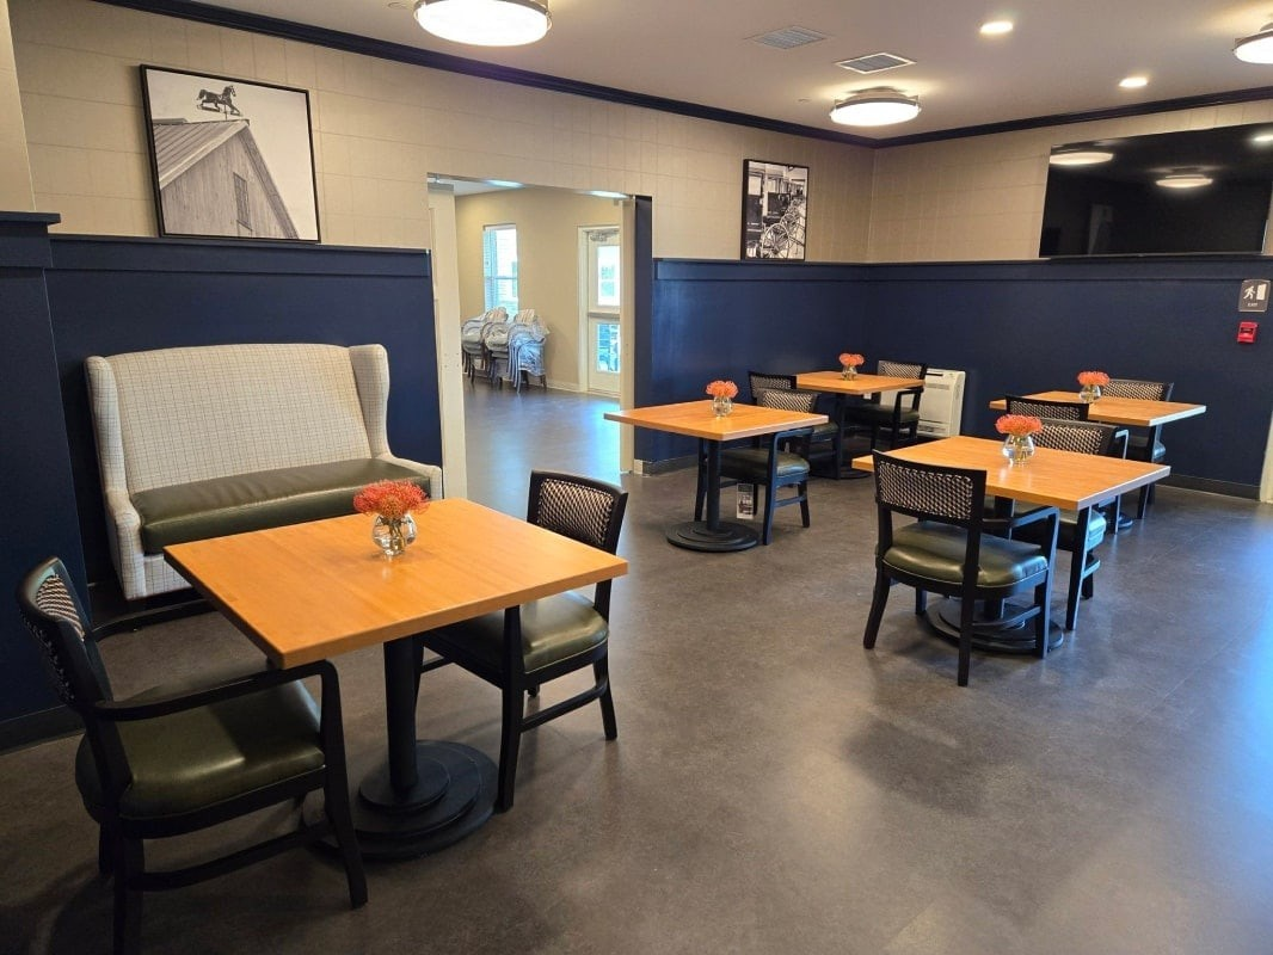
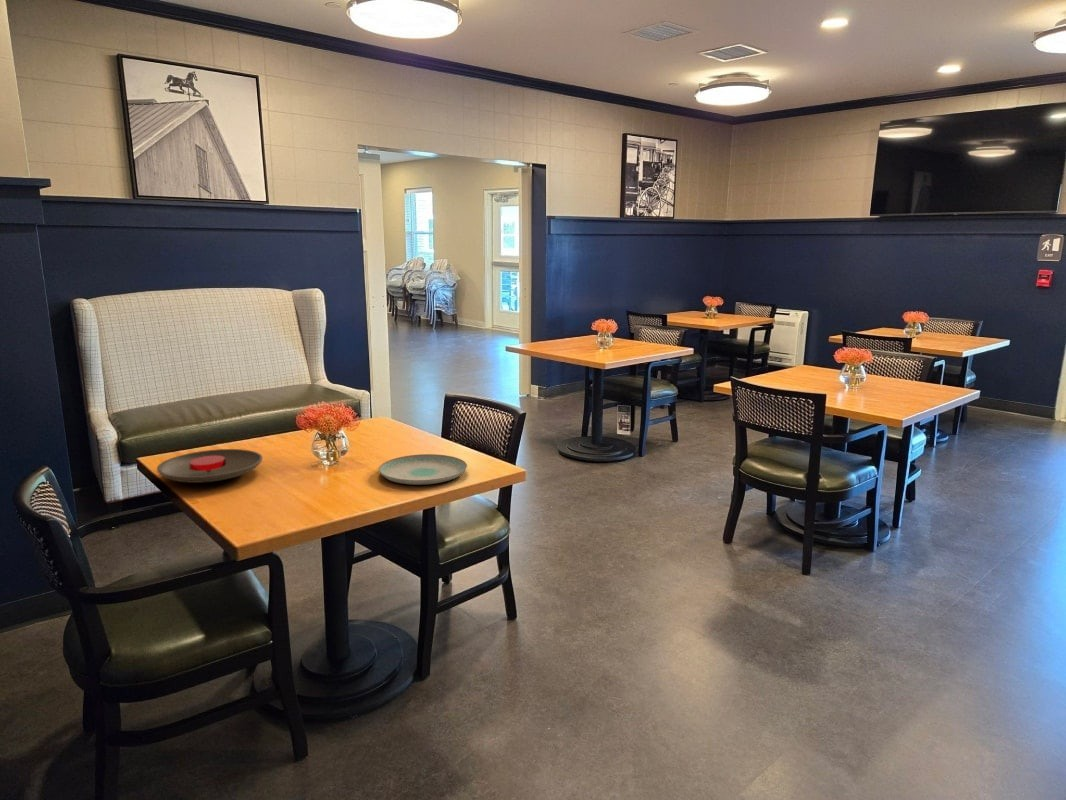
+ plate [378,453,468,486]
+ plate [156,448,263,484]
